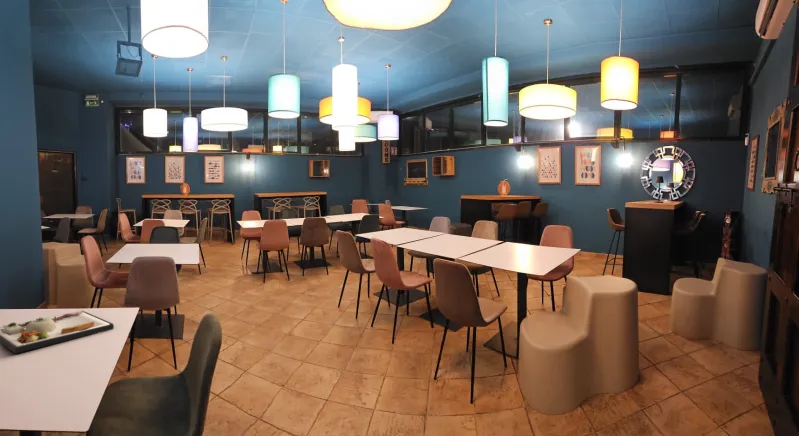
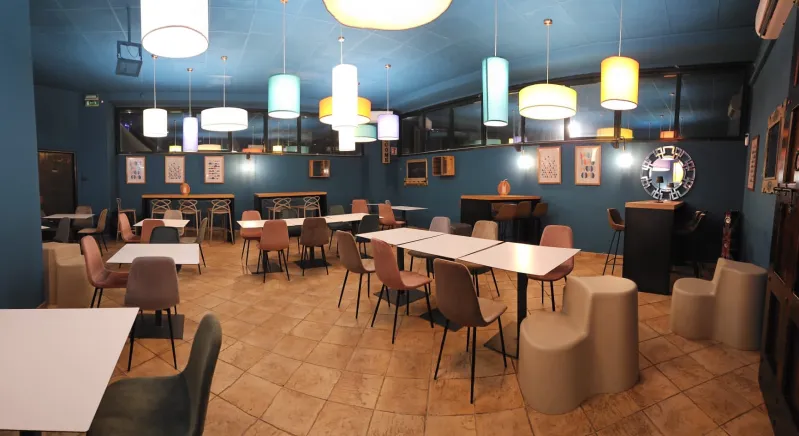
- dinner plate [0,310,115,355]
